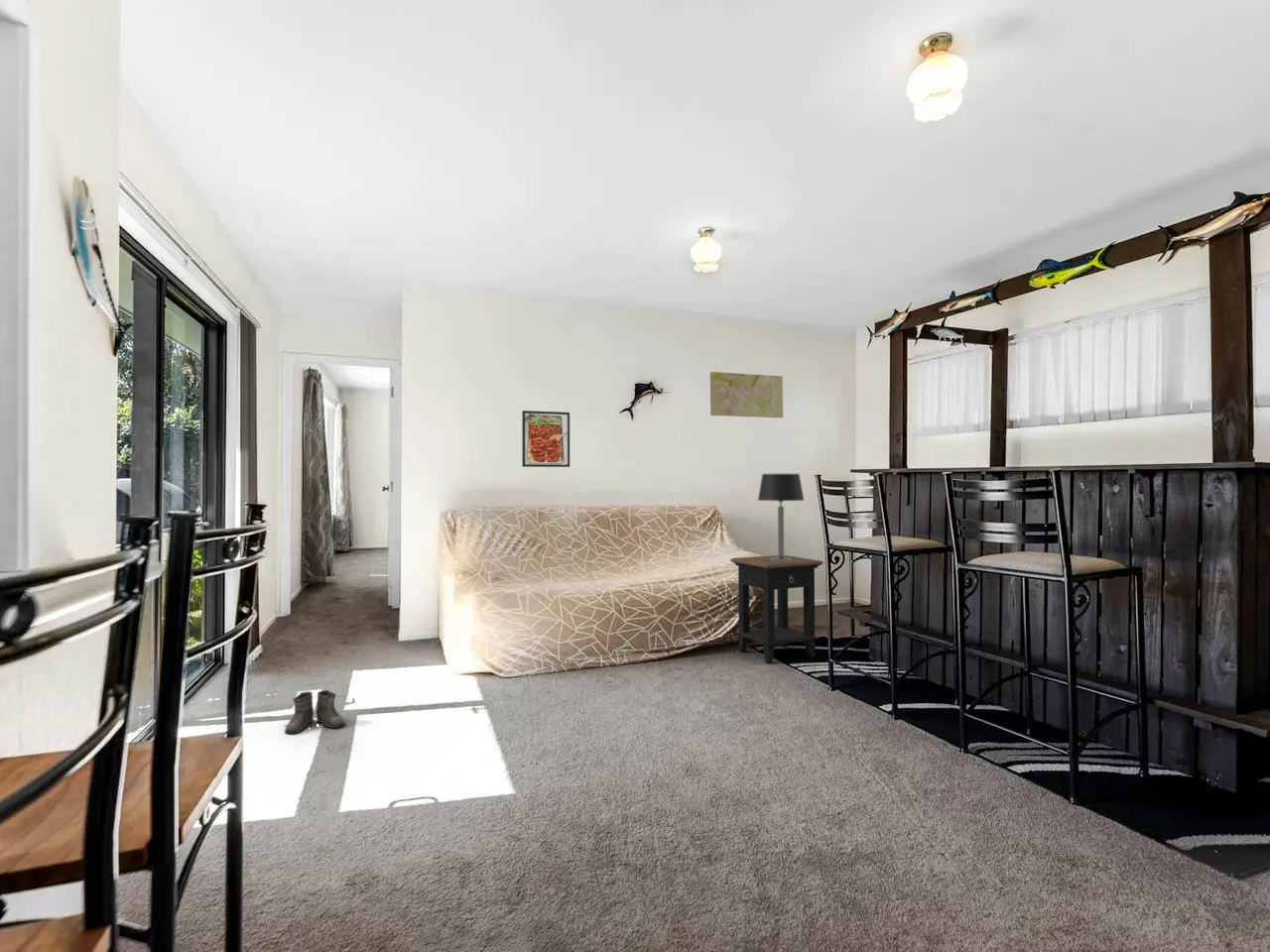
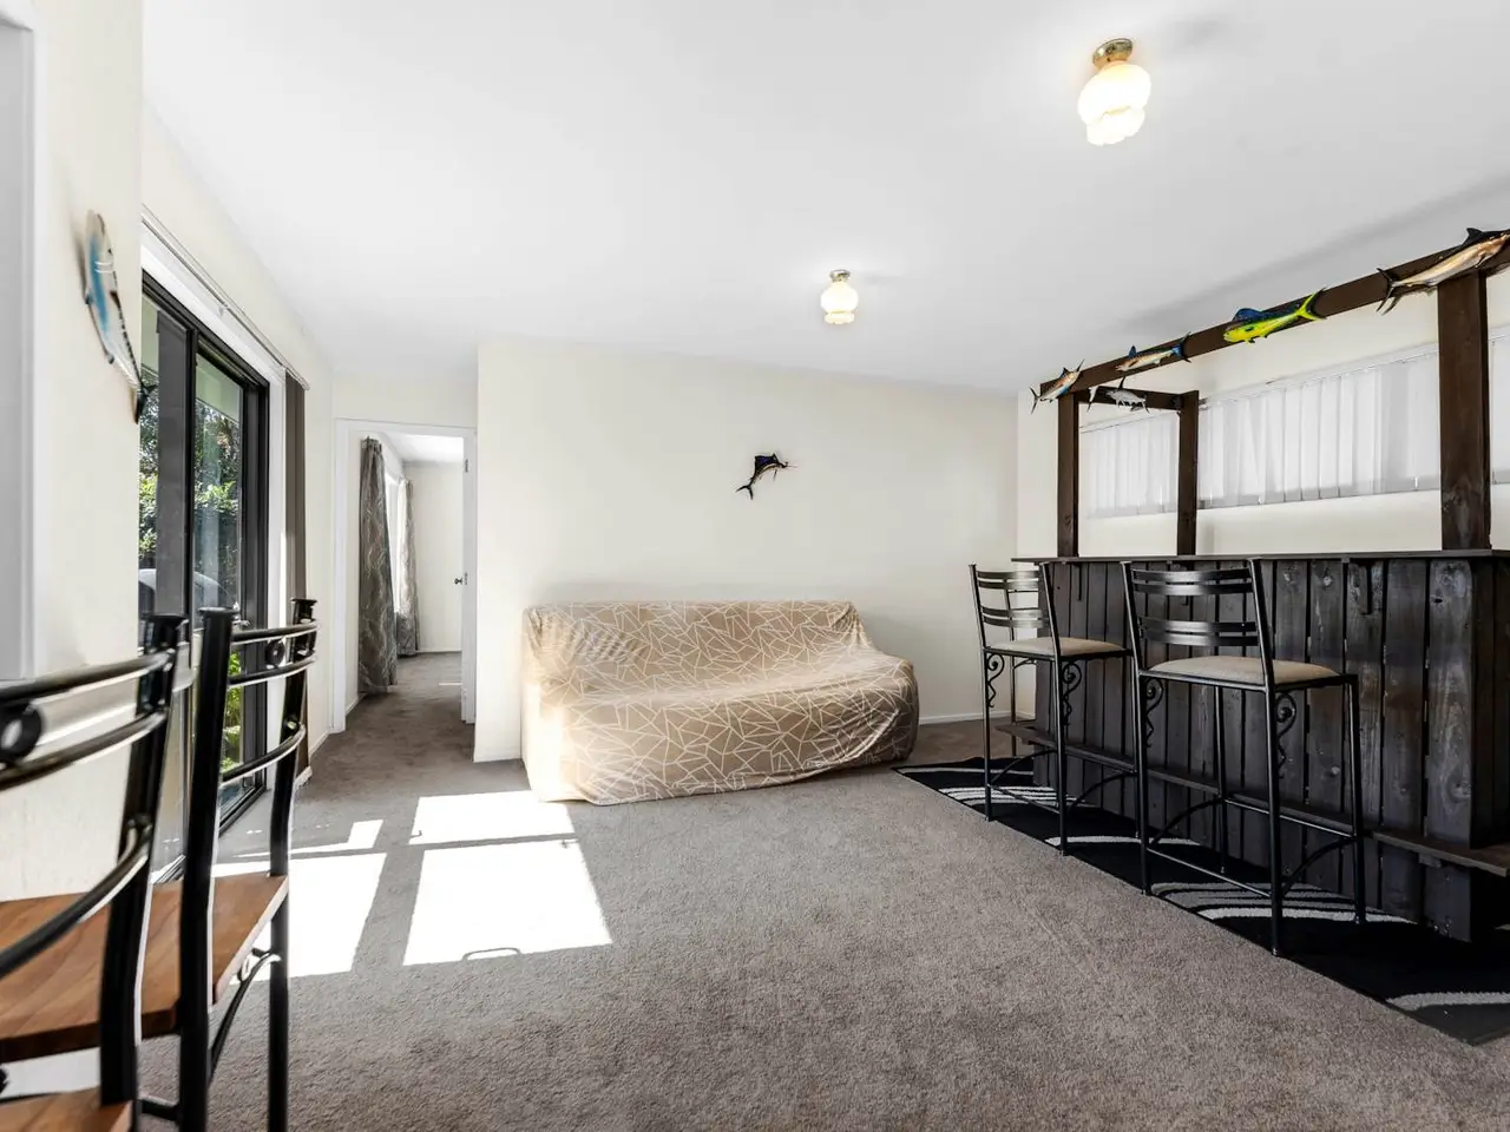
- boots [282,689,345,735]
- map [709,371,784,418]
- side table [729,554,825,664]
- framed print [521,410,571,468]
- table lamp [757,473,805,561]
